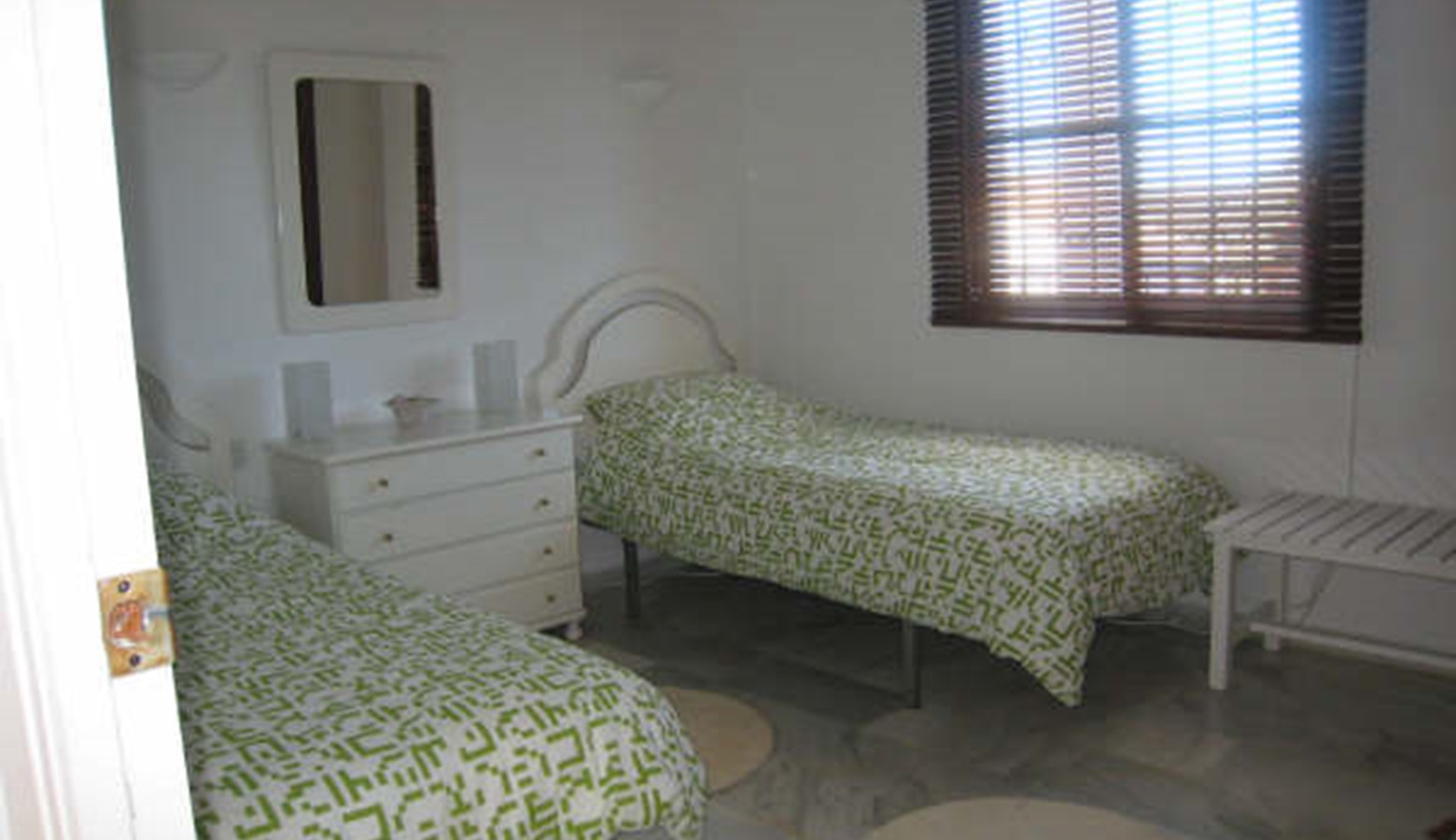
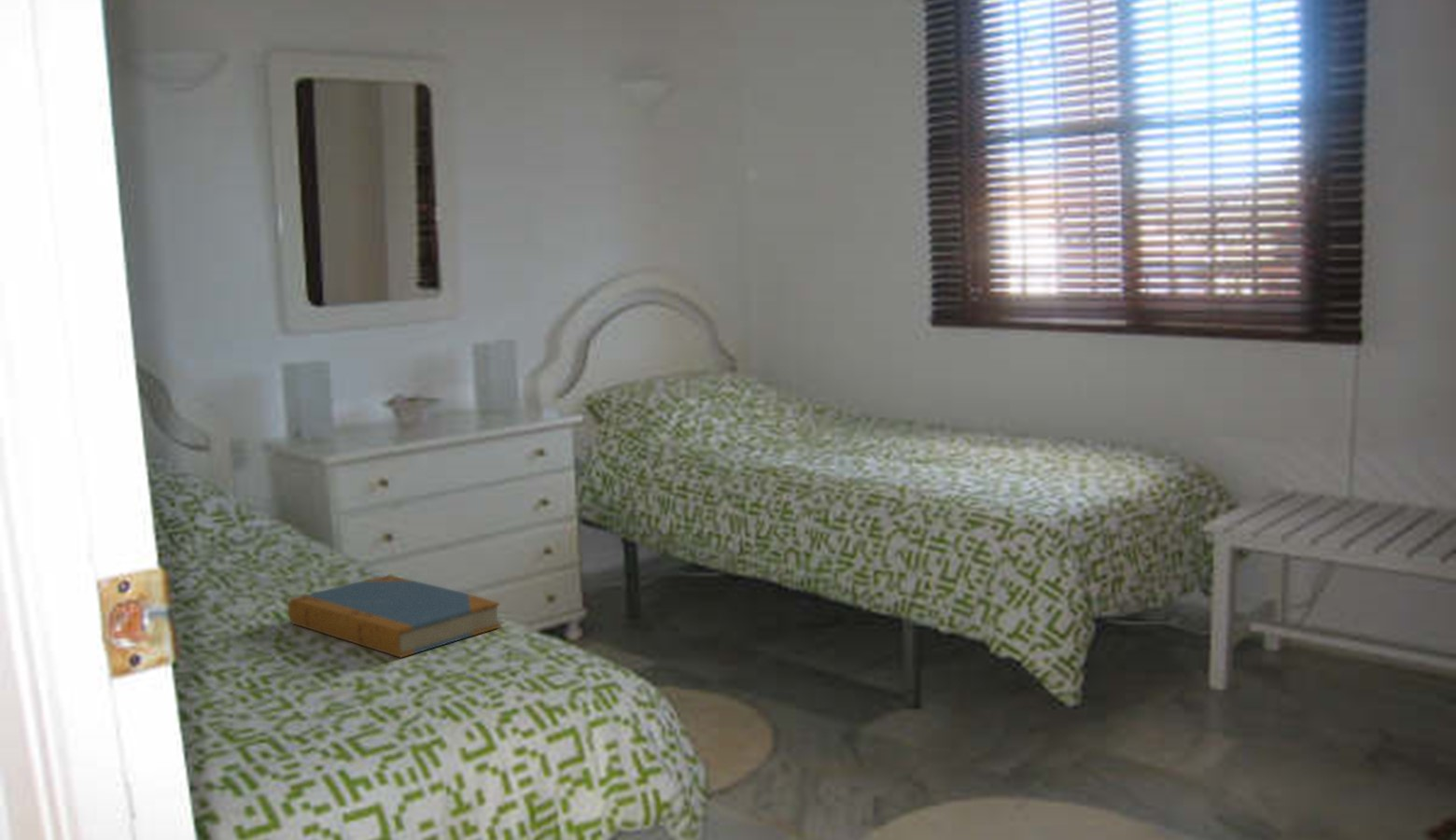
+ book [287,575,502,659]
